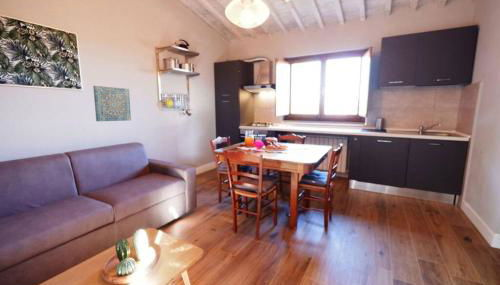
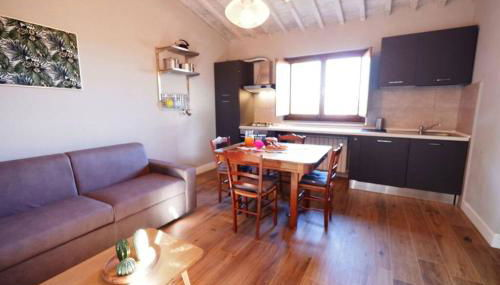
- wall art [92,85,132,122]
